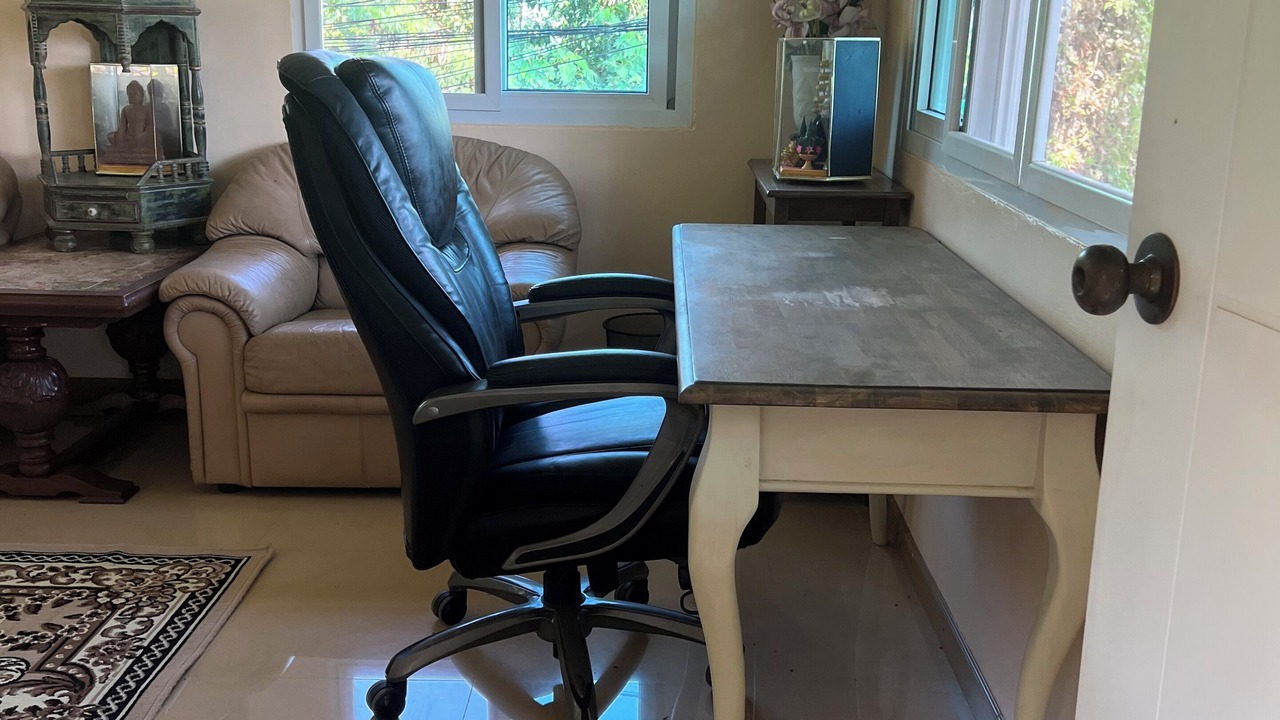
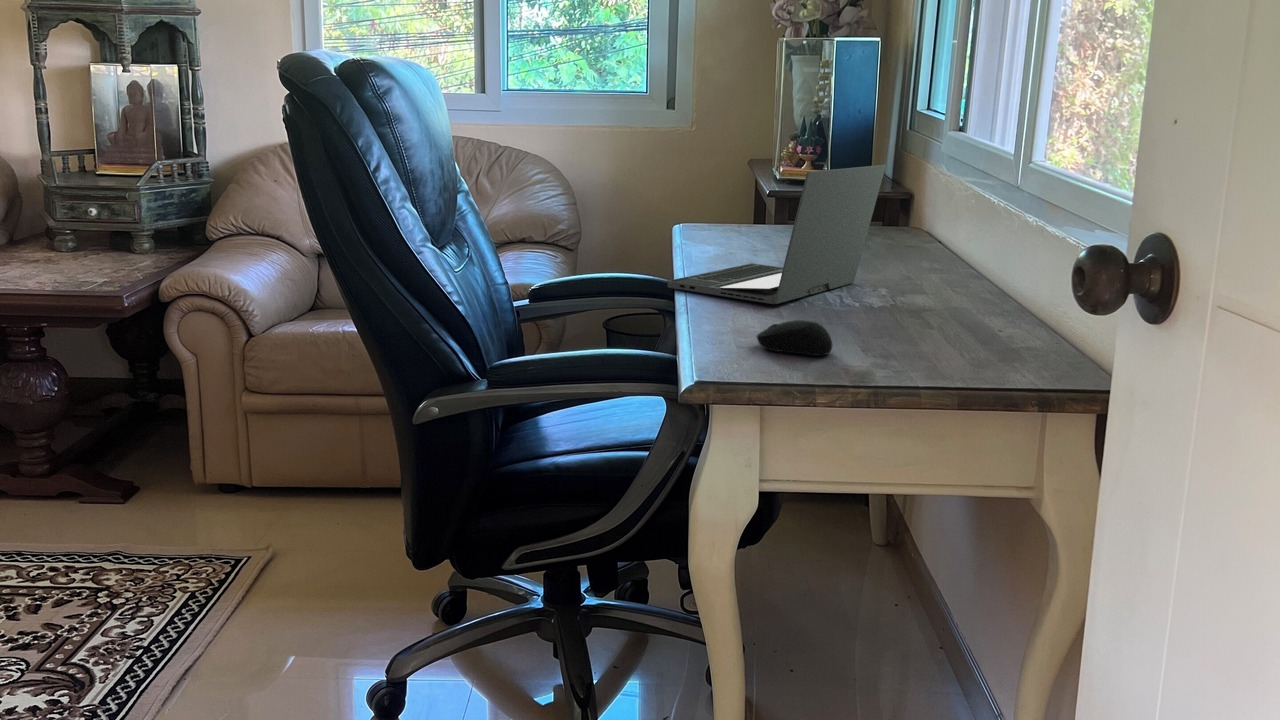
+ computer mouse [755,319,834,357]
+ laptop [667,164,887,305]
